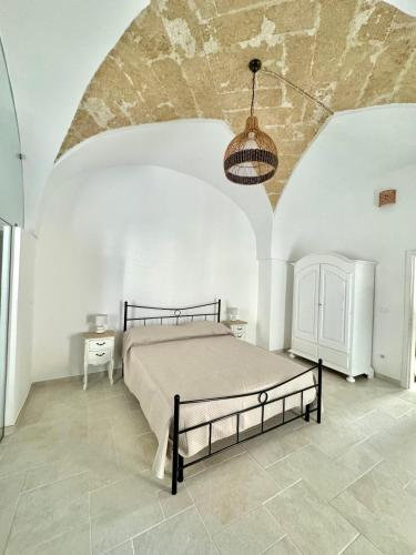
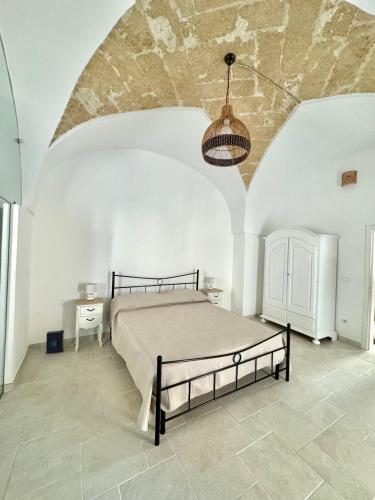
+ book [45,329,65,355]
